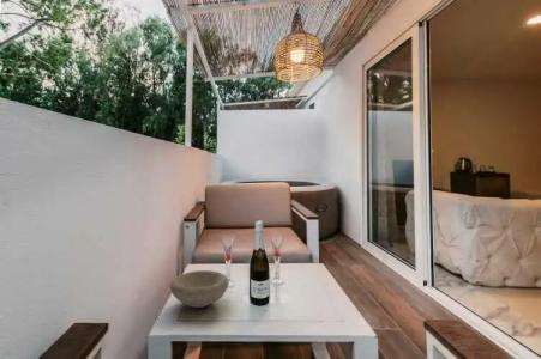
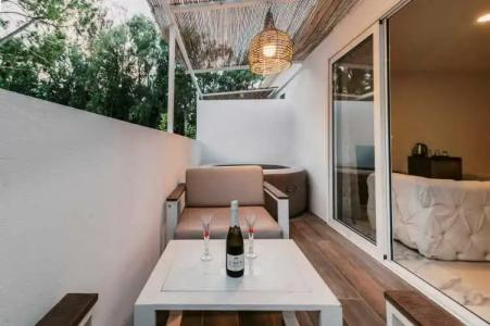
- bowl [169,269,229,309]
